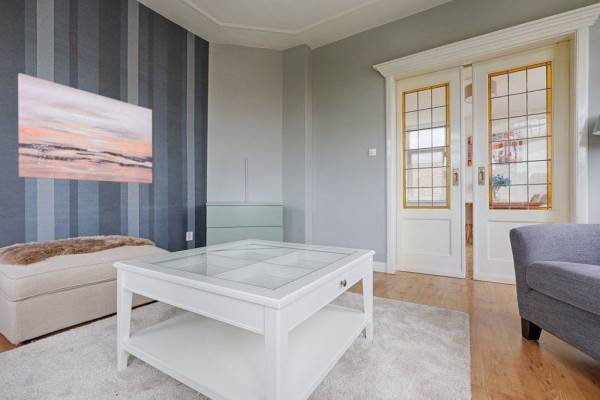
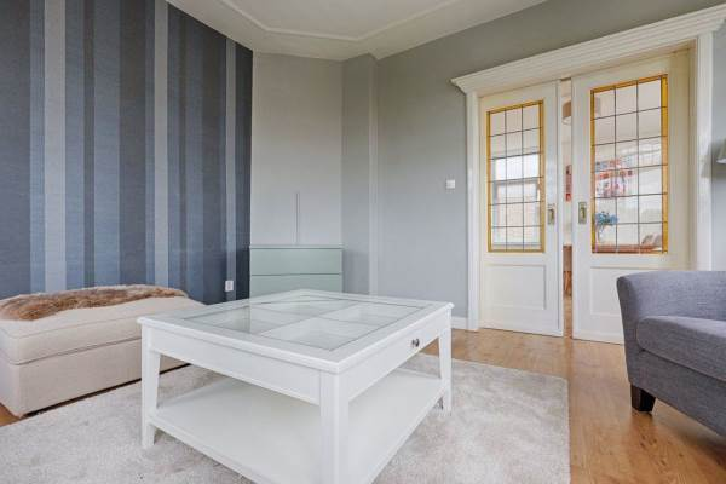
- wall art [17,72,153,184]
